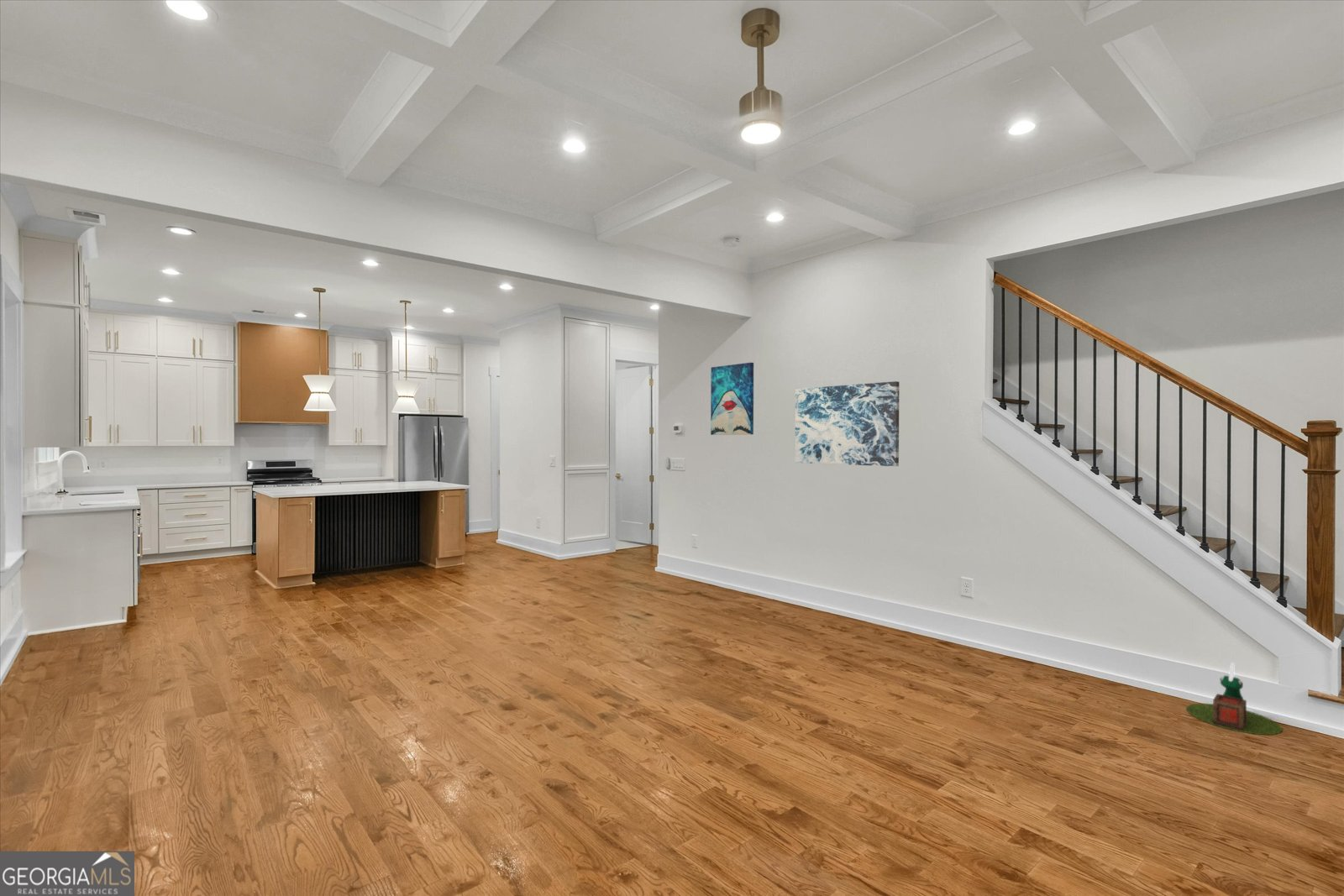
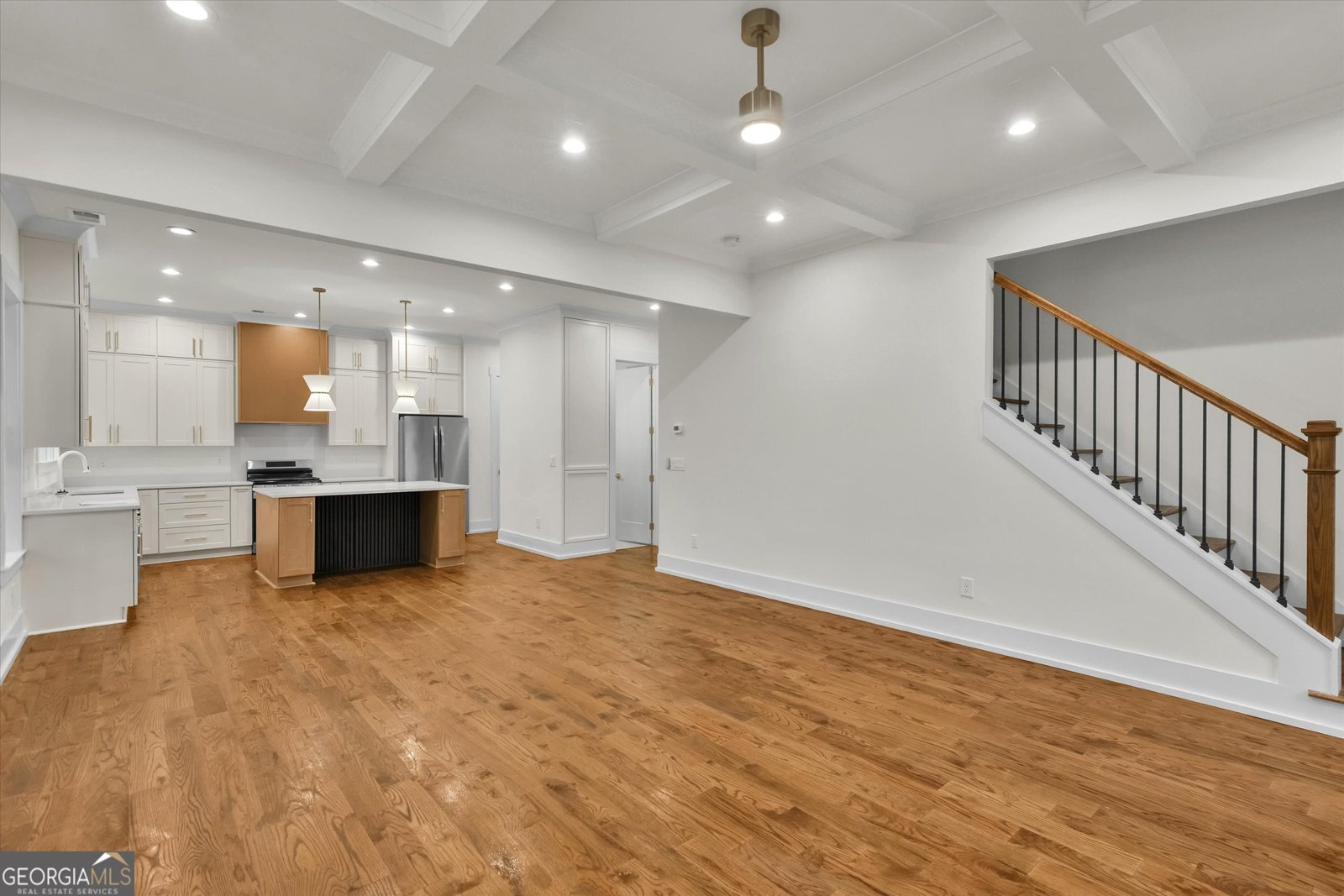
- wall art [795,380,900,467]
- plant pot [1186,662,1284,736]
- wall art [710,362,754,436]
